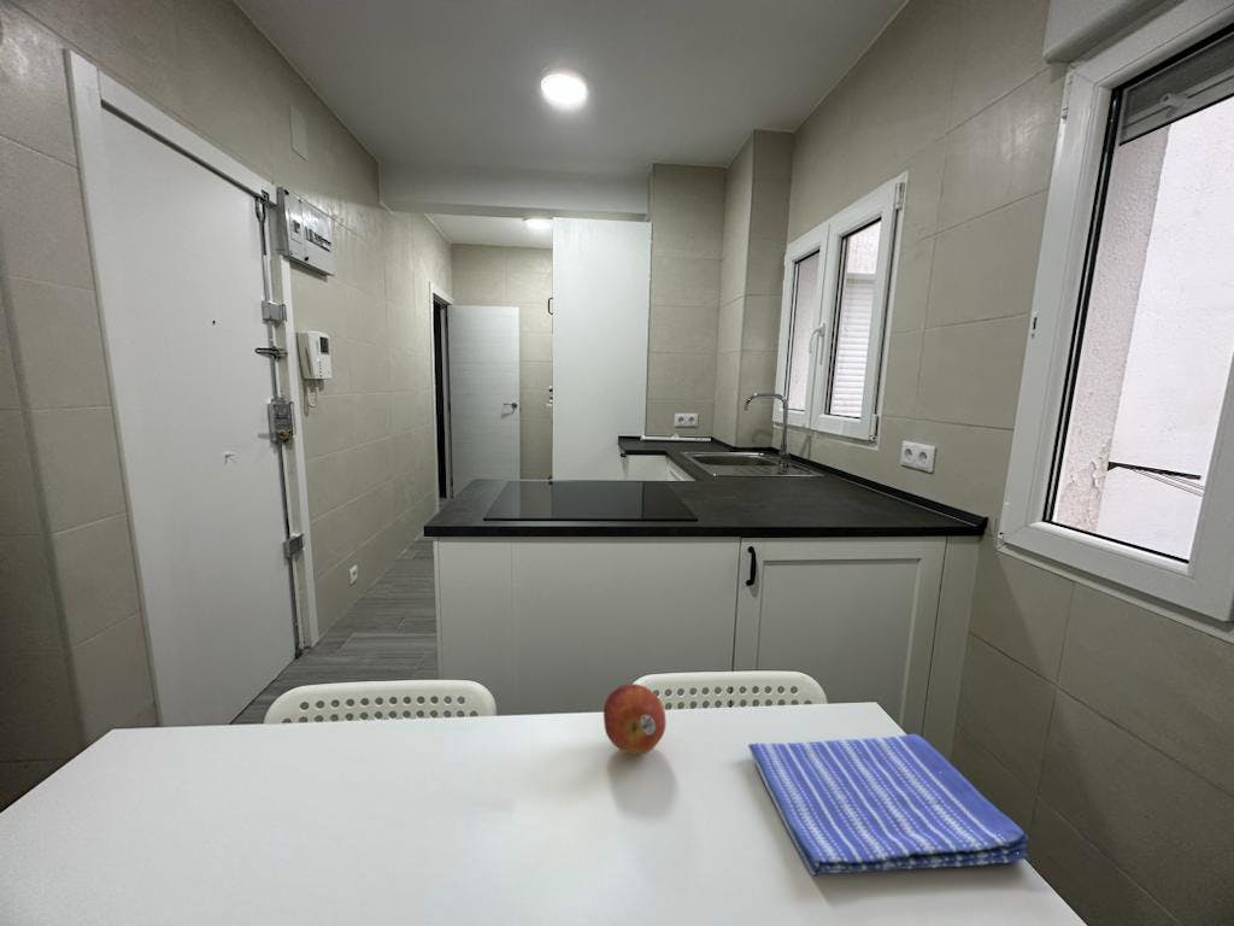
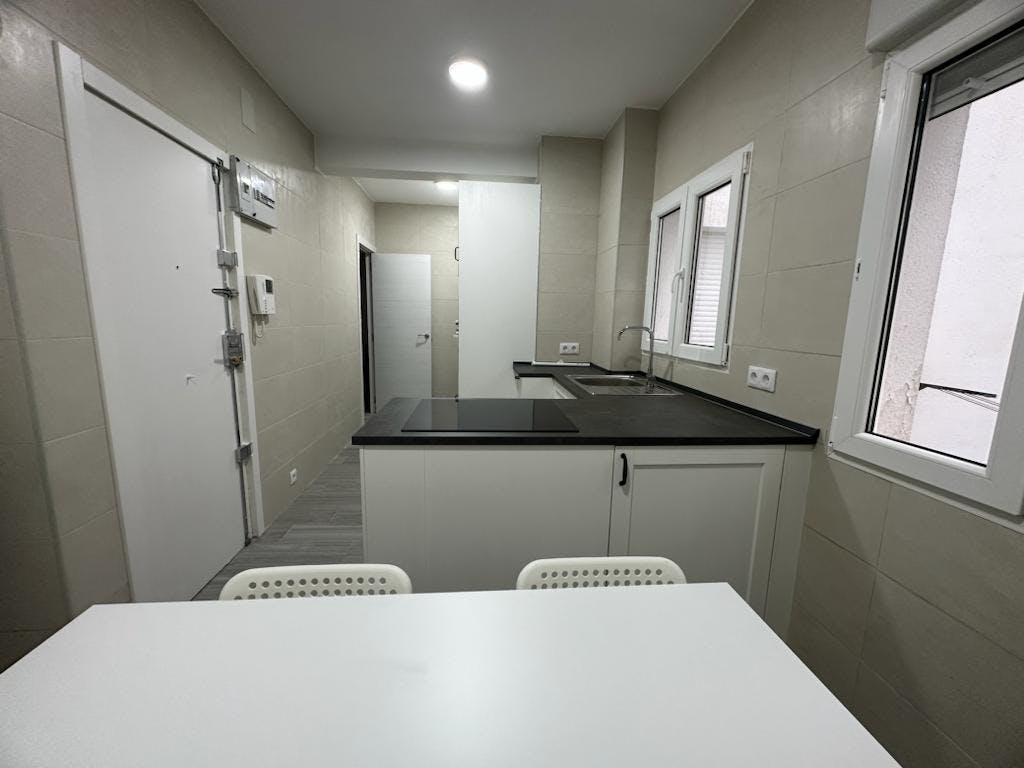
- dish towel [747,733,1029,877]
- fruit [603,682,666,756]
